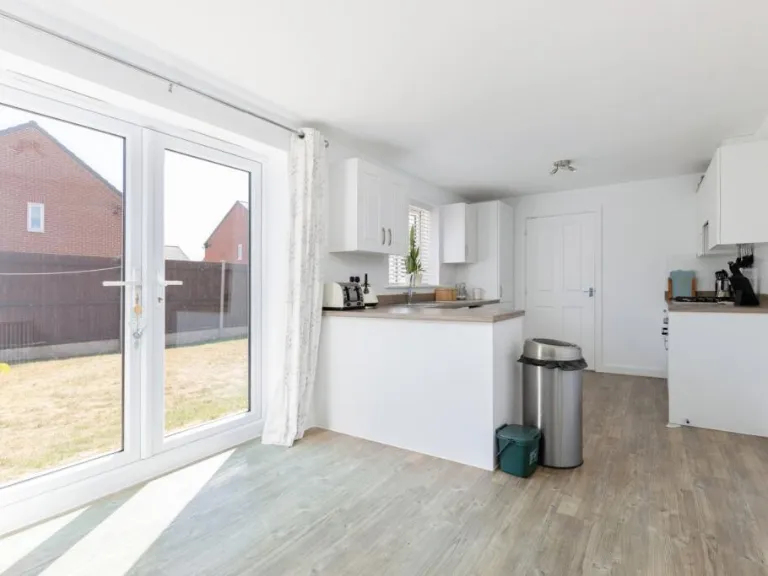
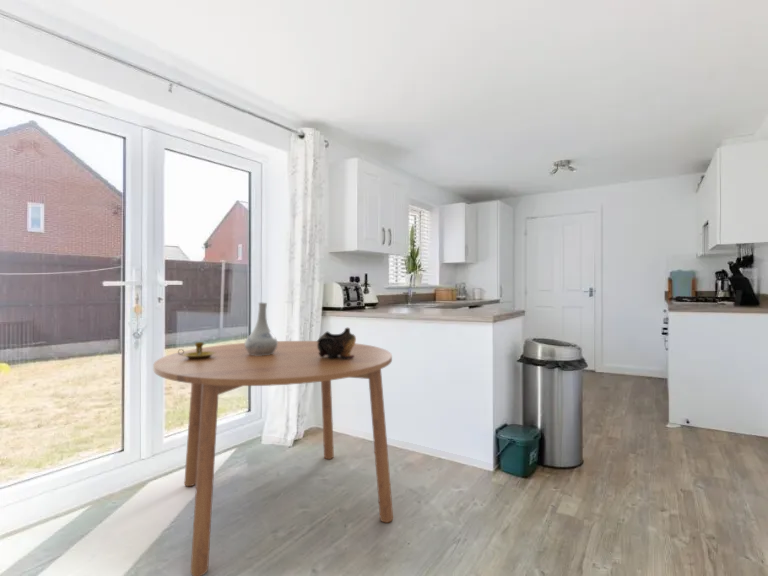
+ decorative bowl [316,327,357,359]
+ candlestick [177,341,216,360]
+ dining table [152,340,394,576]
+ vase [244,302,278,356]
